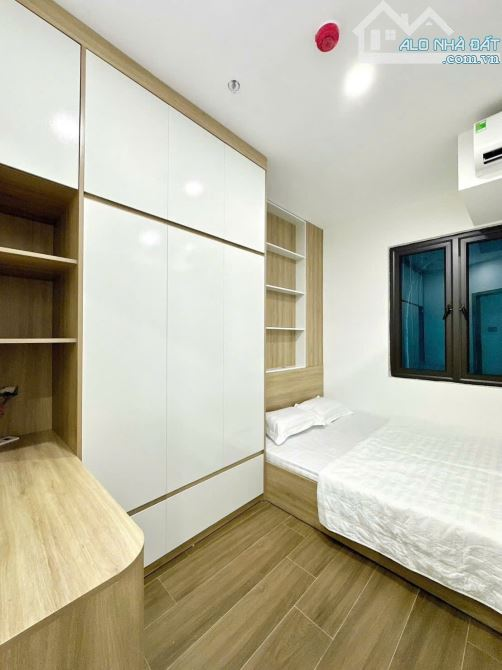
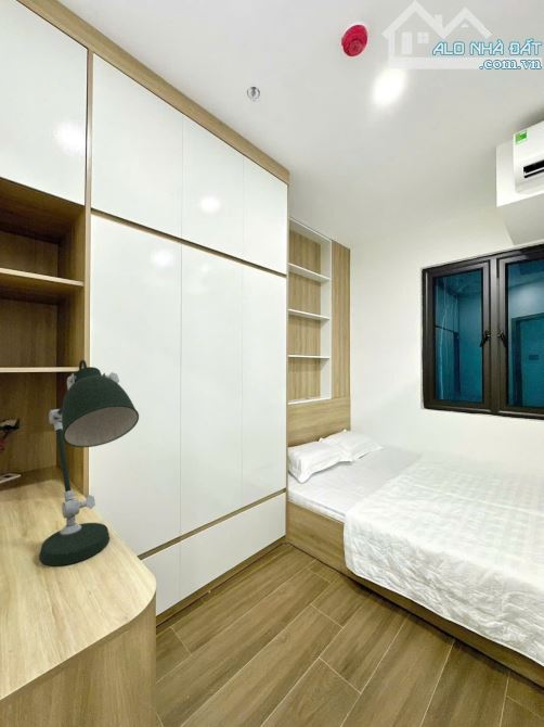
+ desk lamp [38,359,140,567]
